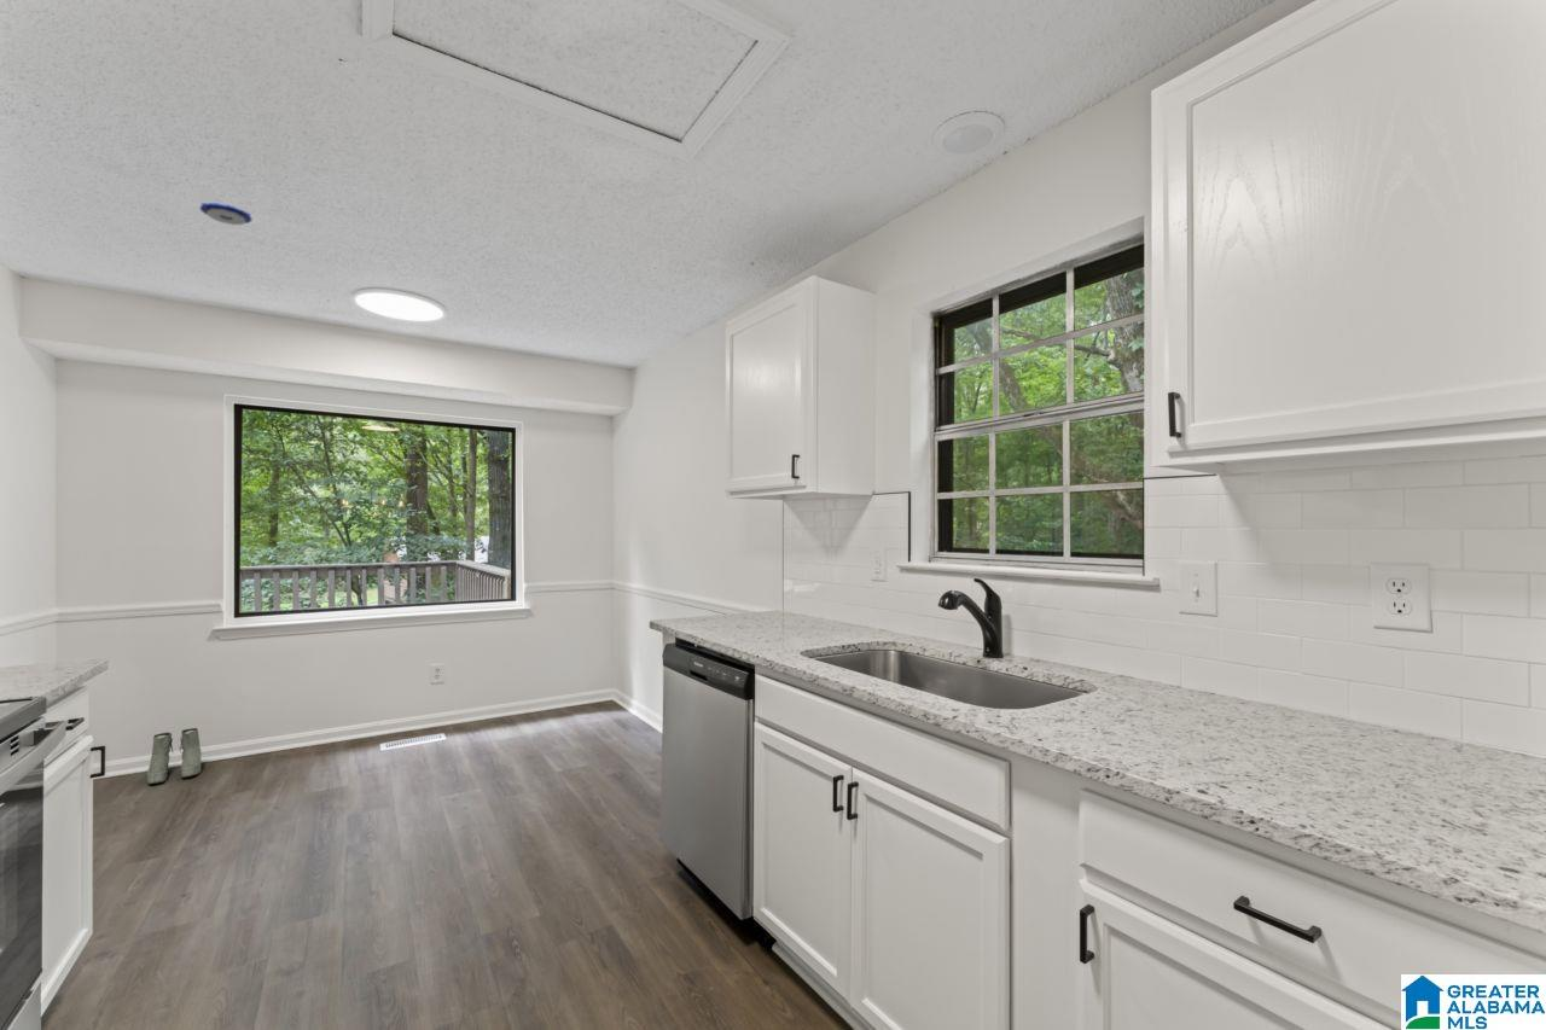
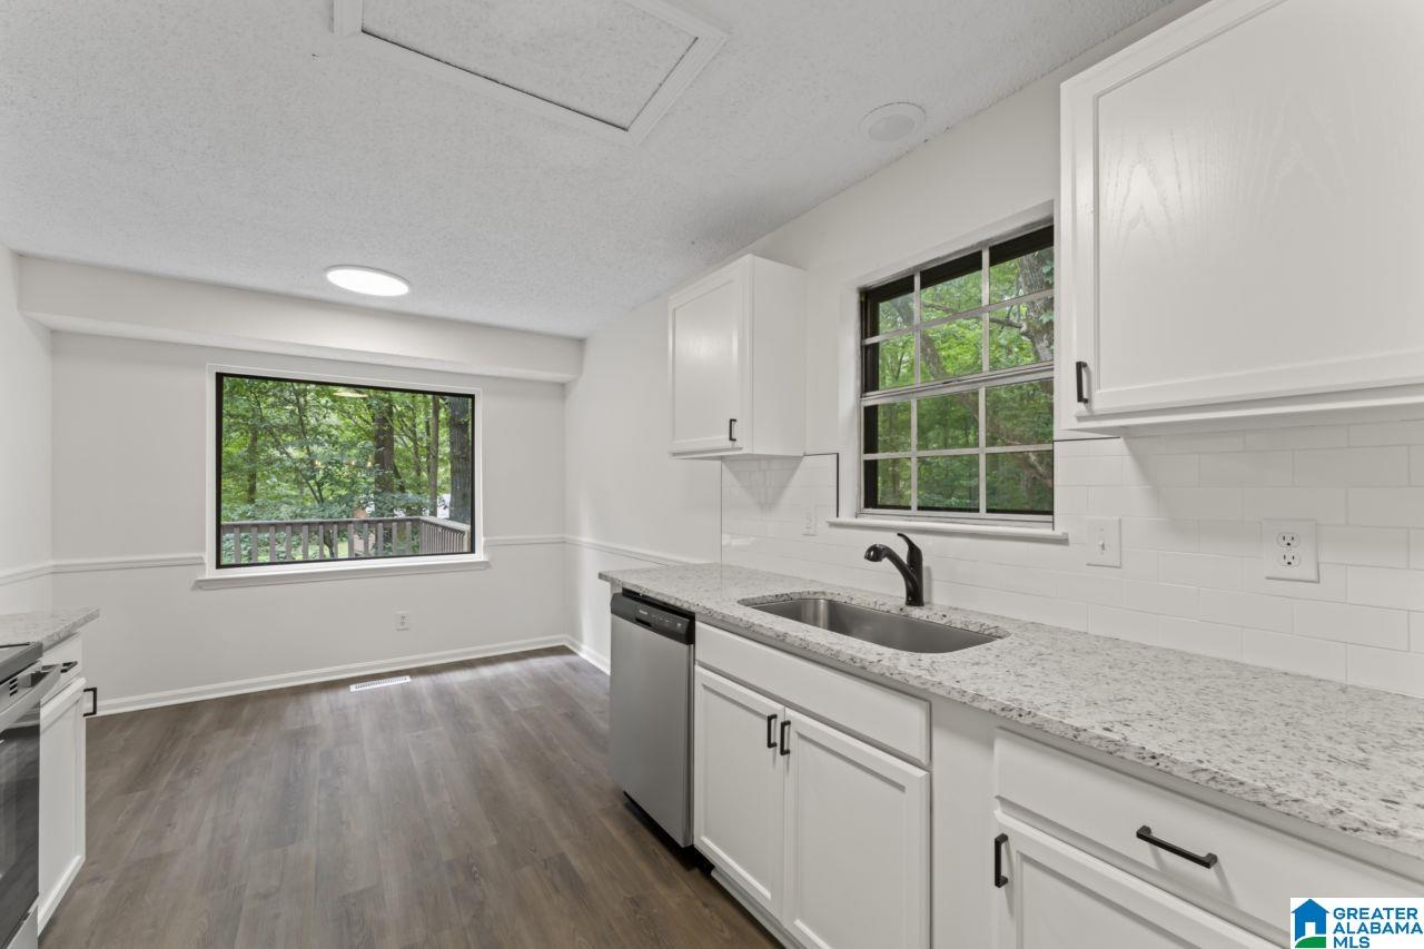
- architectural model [198,202,252,226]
- boots [146,727,203,785]
